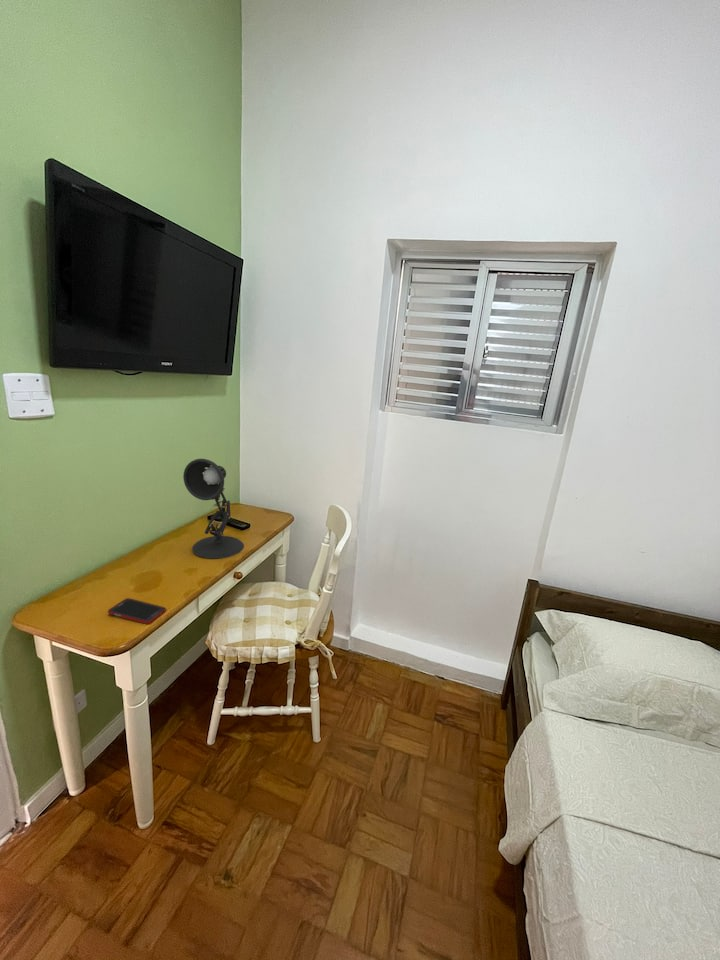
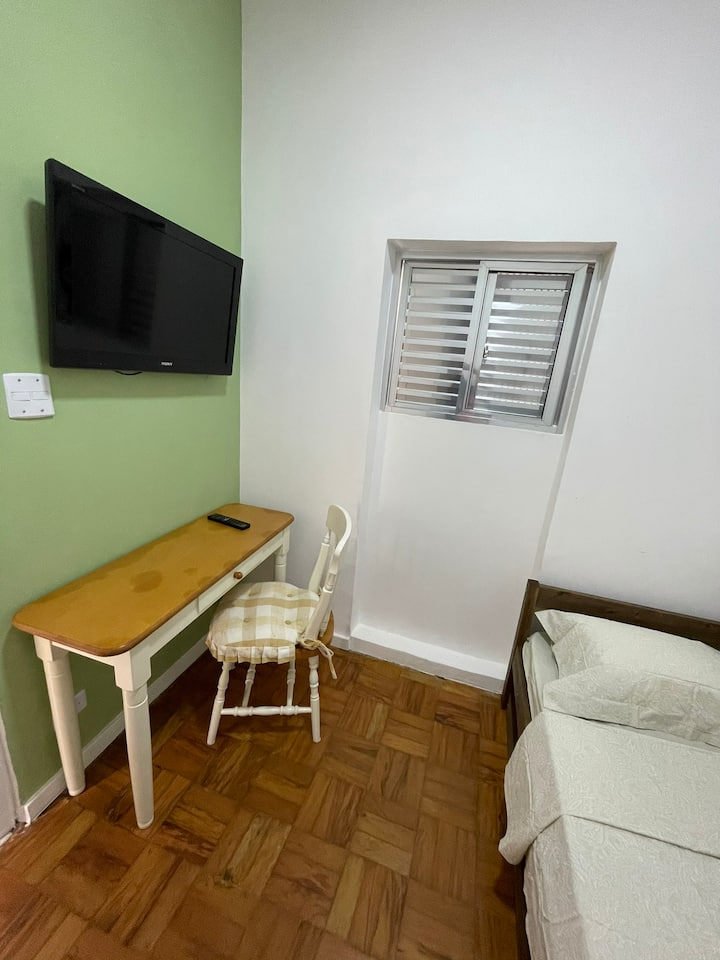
- cell phone [107,597,167,625]
- desk lamp [182,458,245,559]
